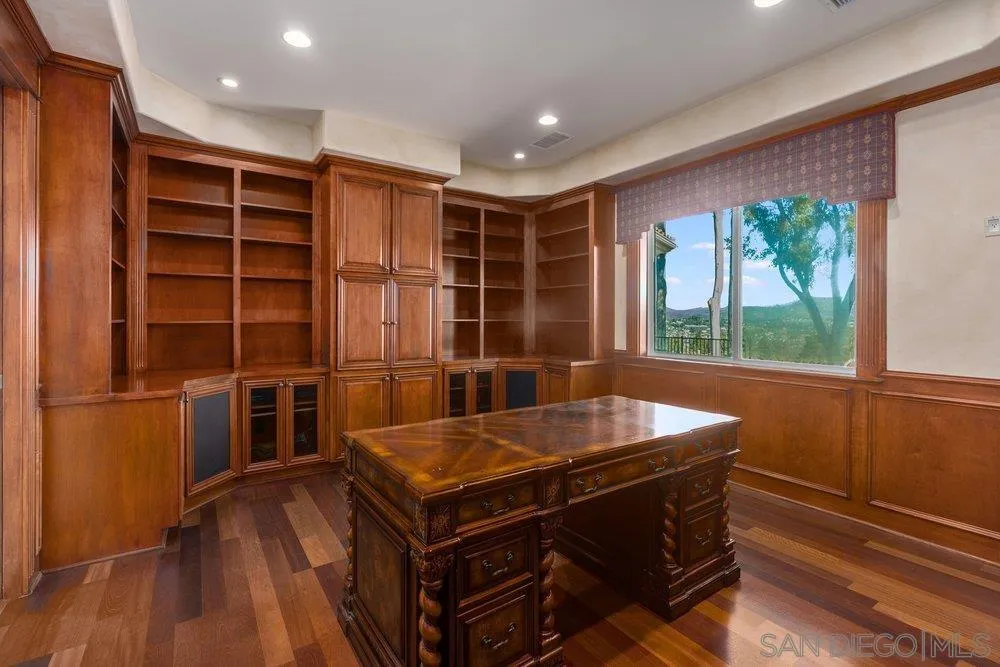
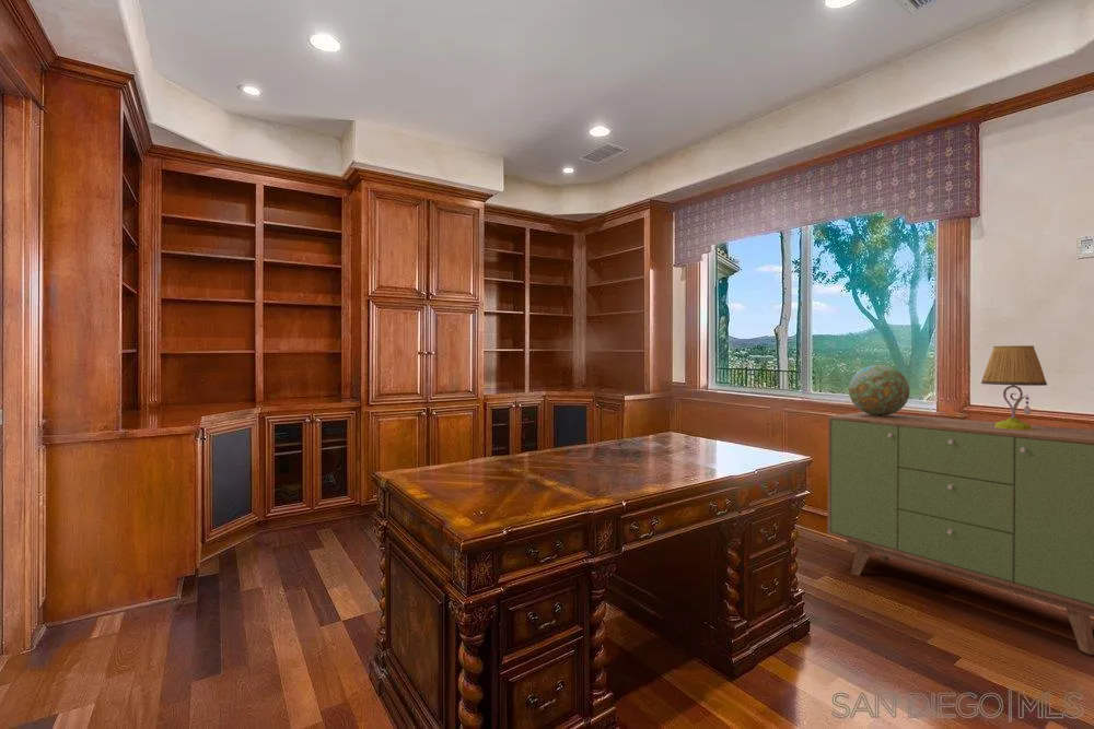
+ sideboard [826,411,1094,656]
+ decorative globe [848,364,910,416]
+ table lamp [980,344,1048,430]
